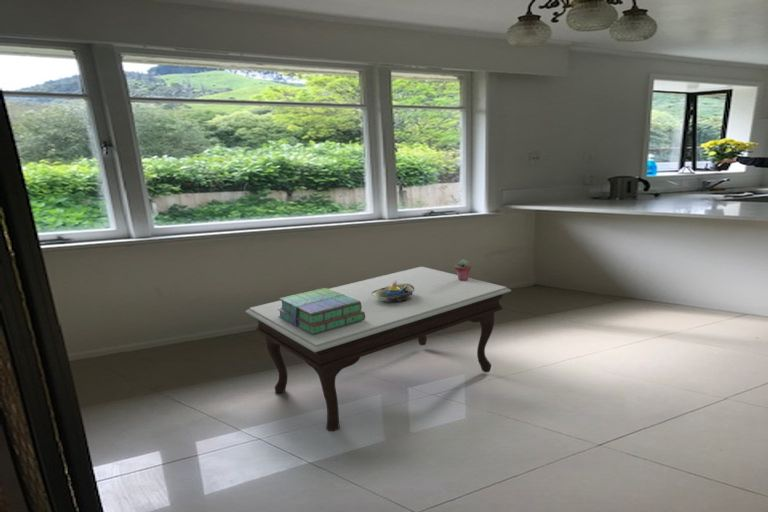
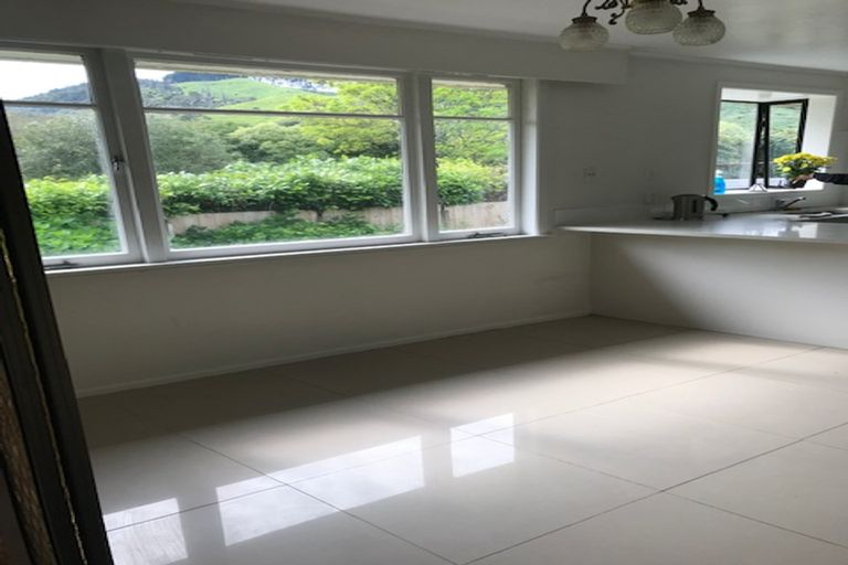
- coffee table [244,266,512,432]
- stack of books [277,287,365,335]
- decorative bowl [372,281,415,302]
- potted succulent [454,259,472,281]
